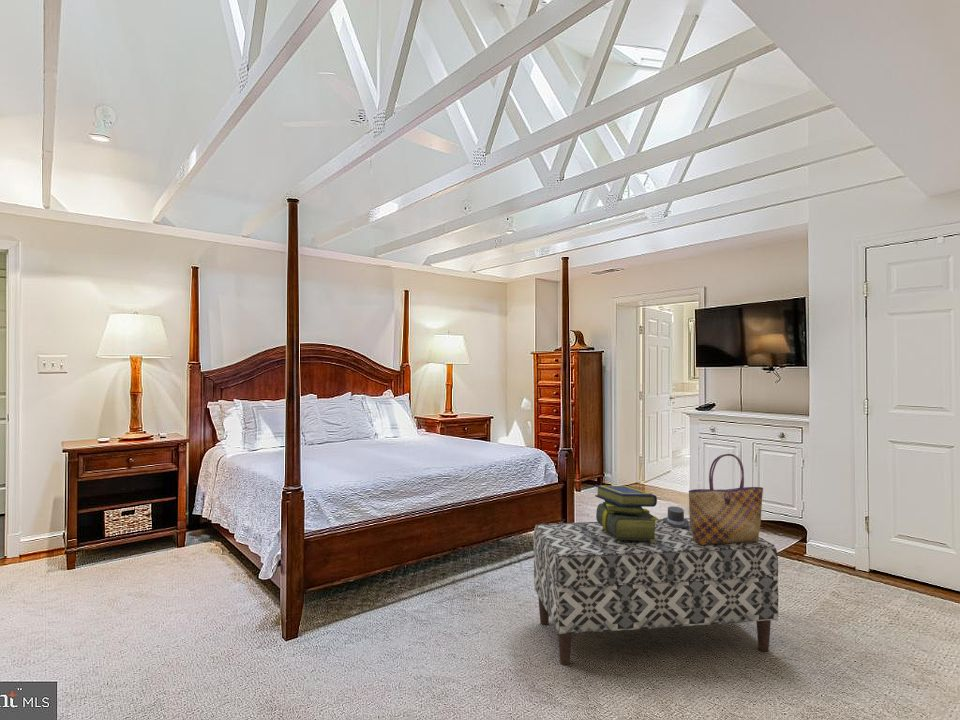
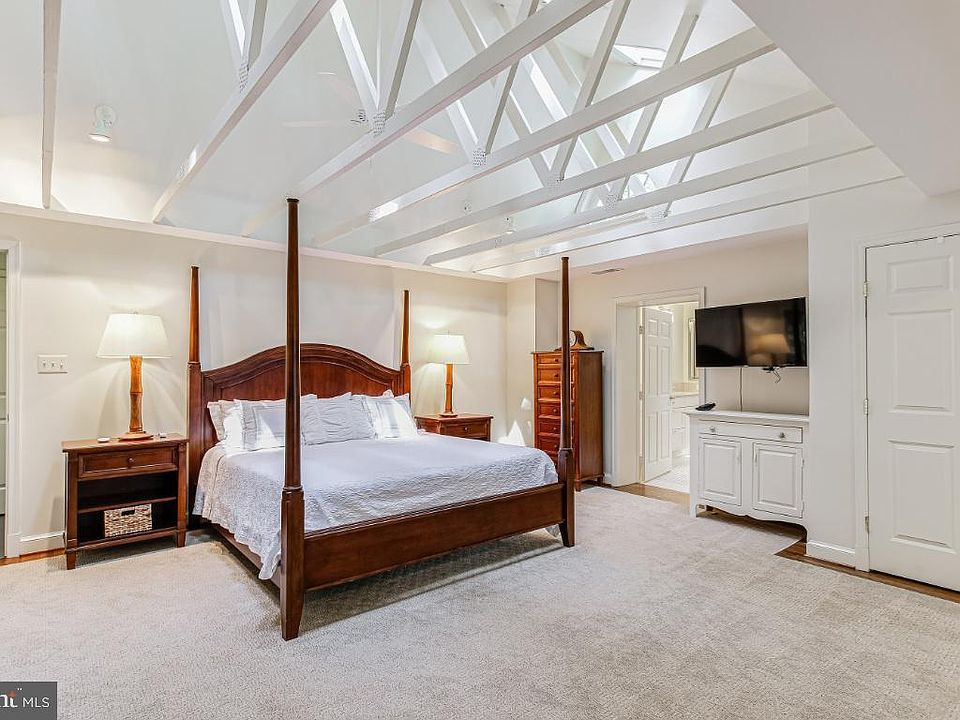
- top hat [662,505,689,528]
- bench [532,517,779,667]
- stack of books [594,485,659,541]
- tote bag [688,453,764,546]
